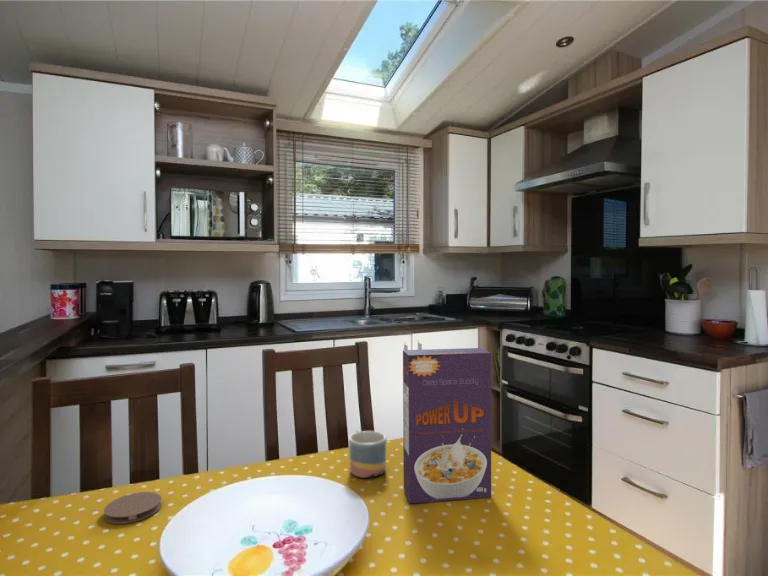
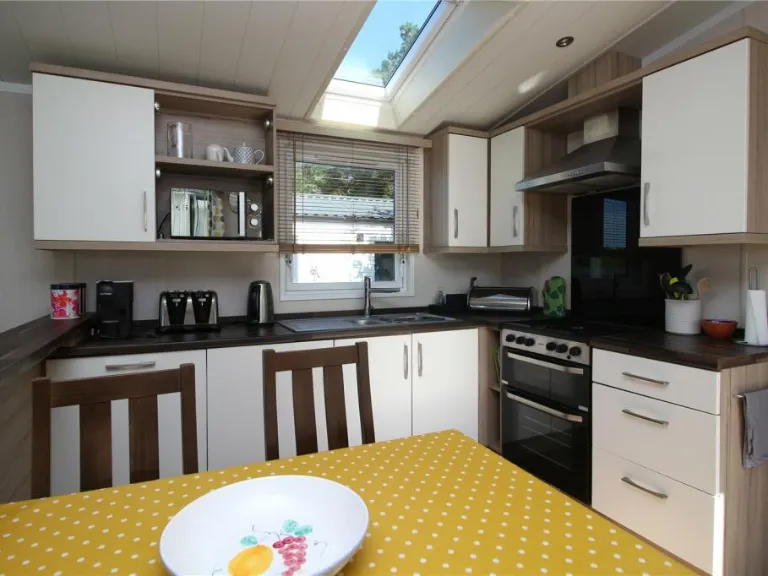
- coaster [103,491,162,525]
- cereal box [402,347,492,504]
- mug [348,429,387,479]
